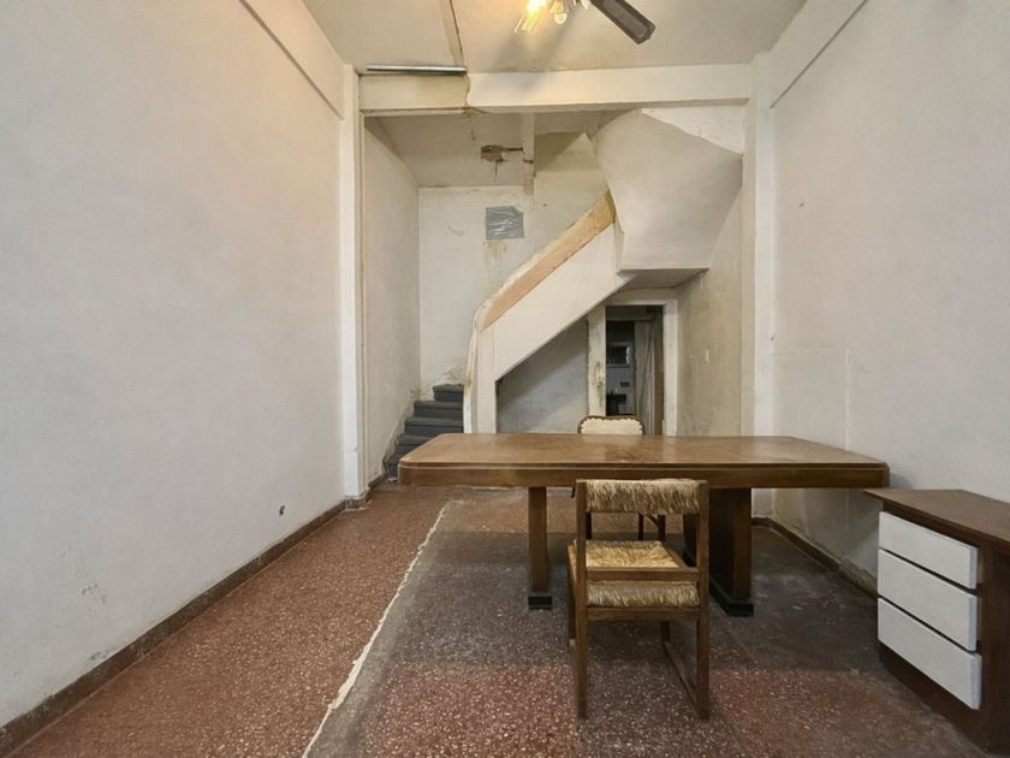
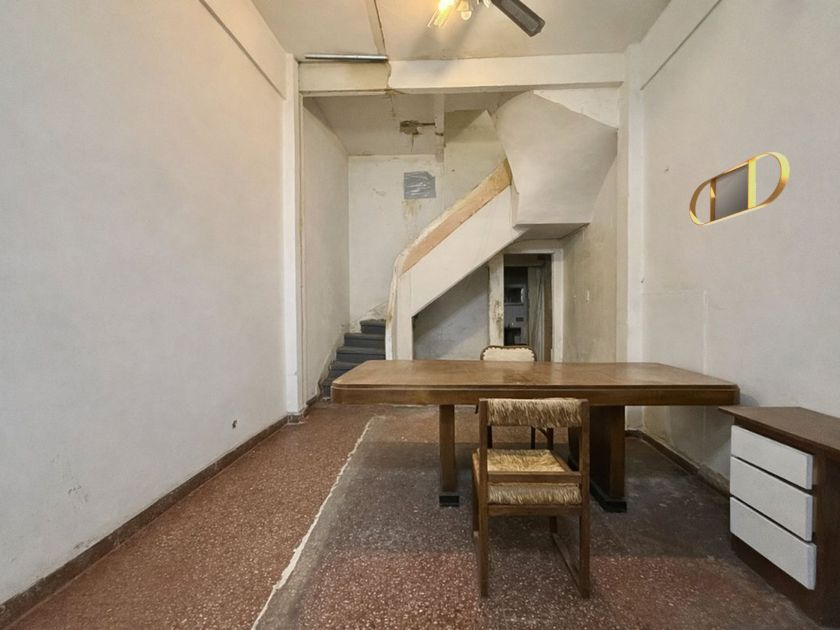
+ home mirror [688,152,790,226]
